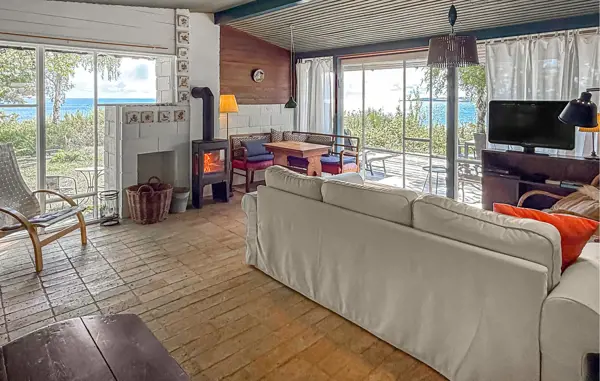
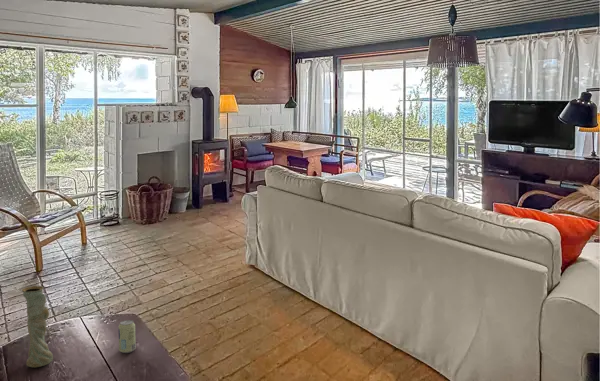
+ beverage can [117,319,137,354]
+ vase [21,285,54,368]
